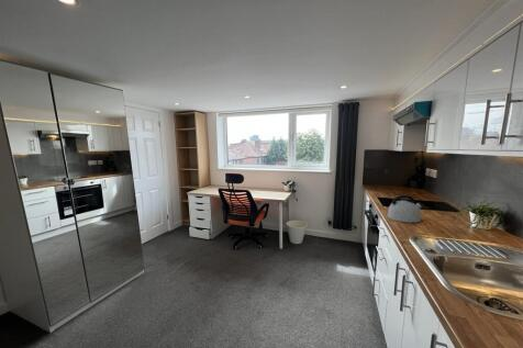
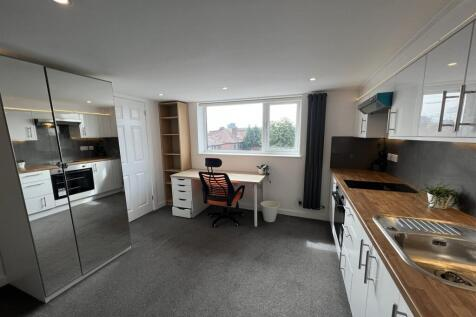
- kettle [387,194,424,224]
